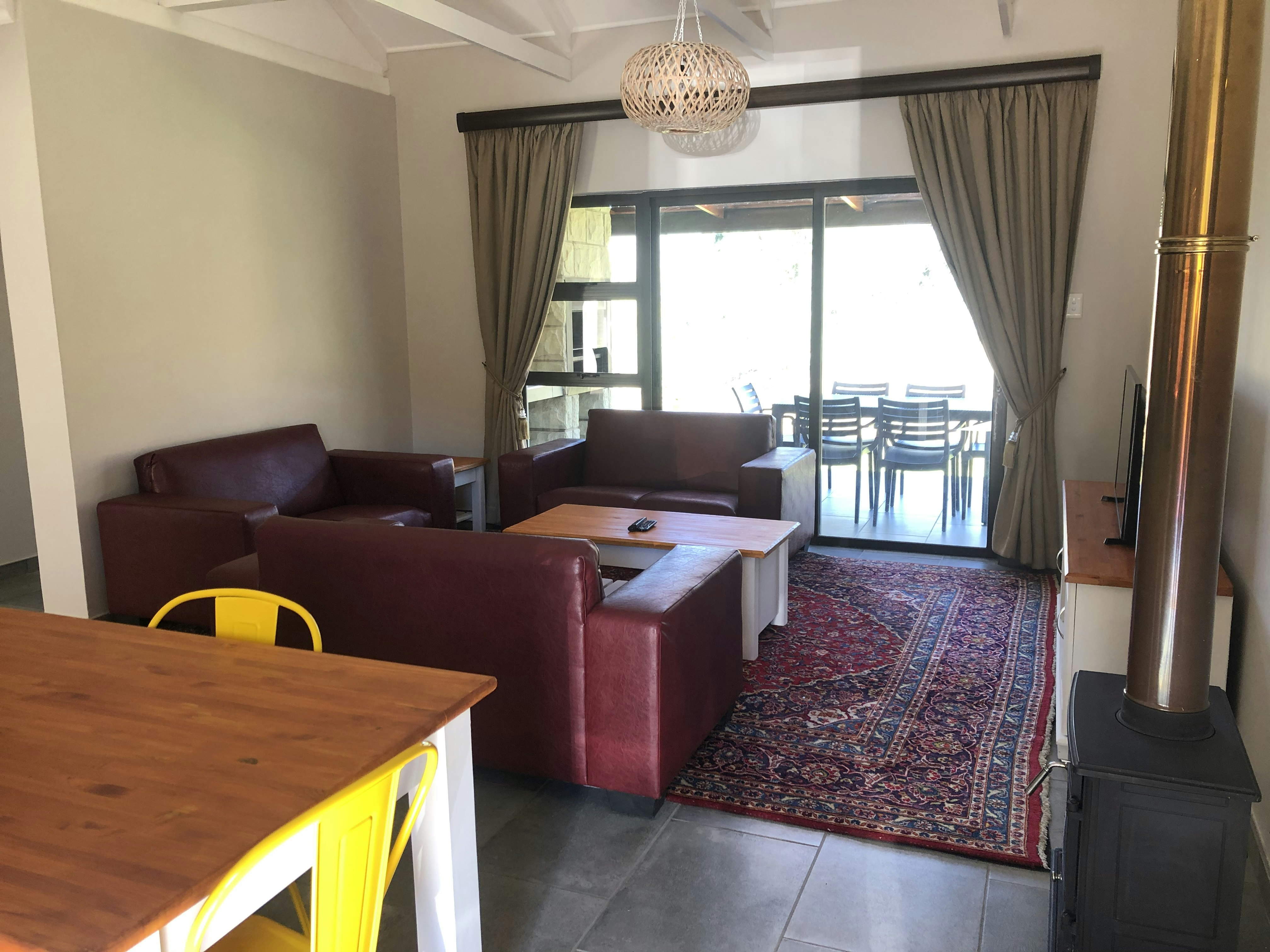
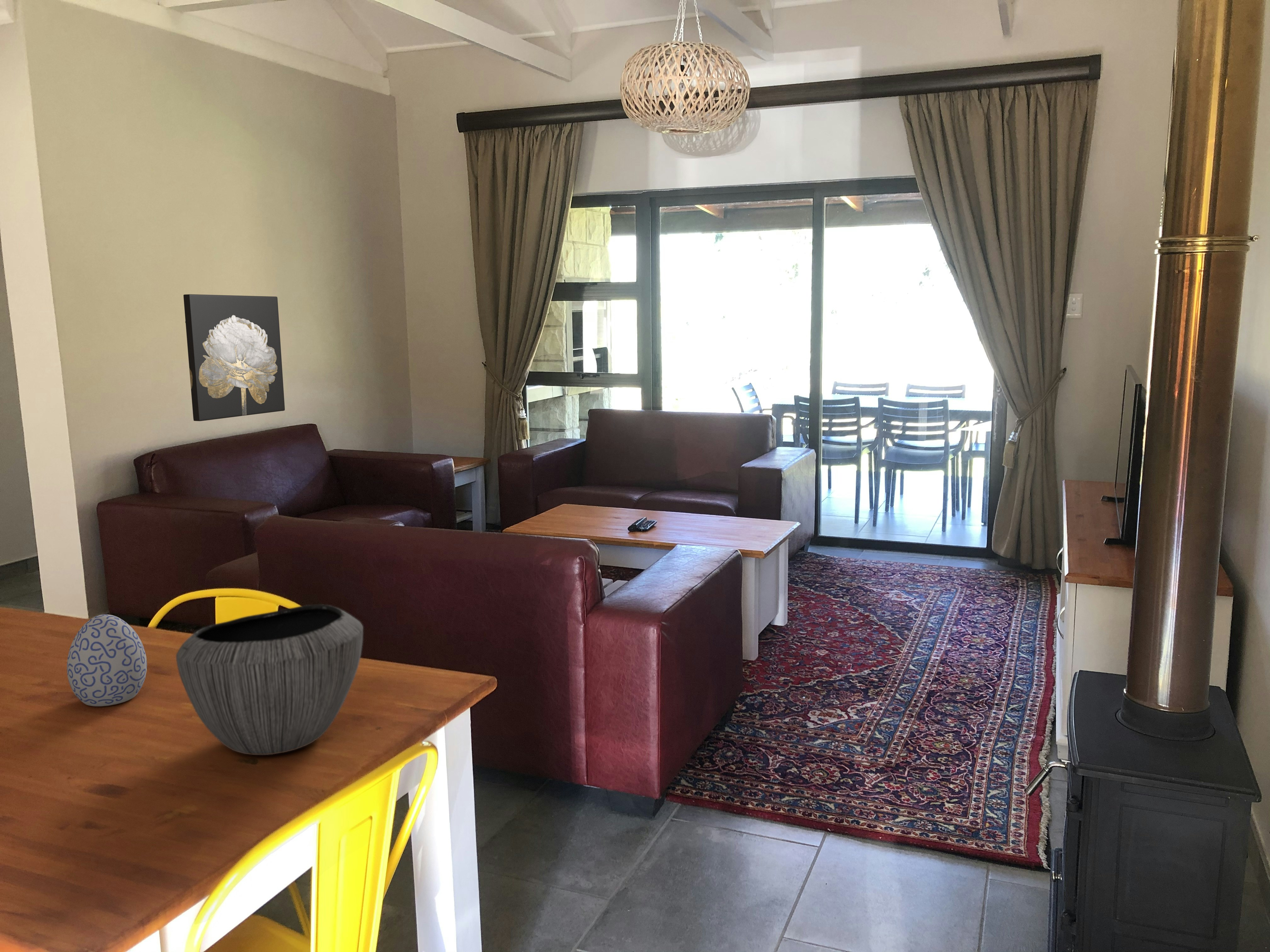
+ wall art [183,294,285,422]
+ decorative egg [66,614,147,707]
+ bowl [175,604,363,755]
